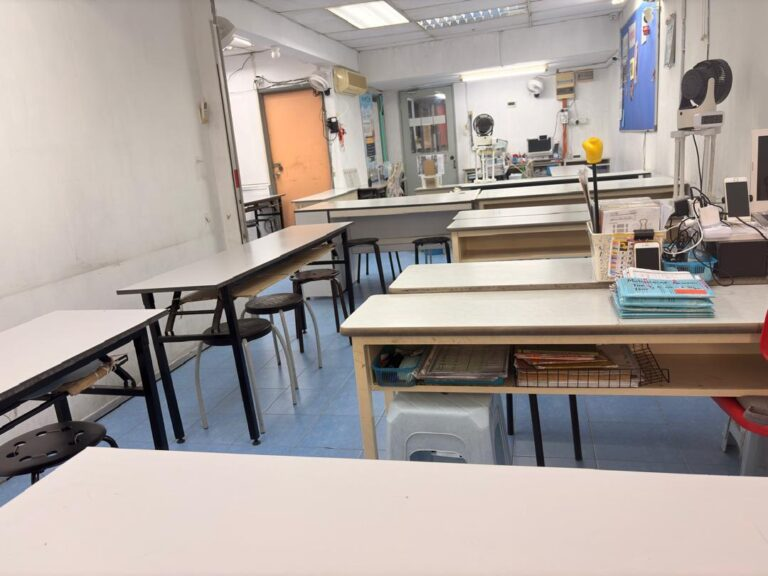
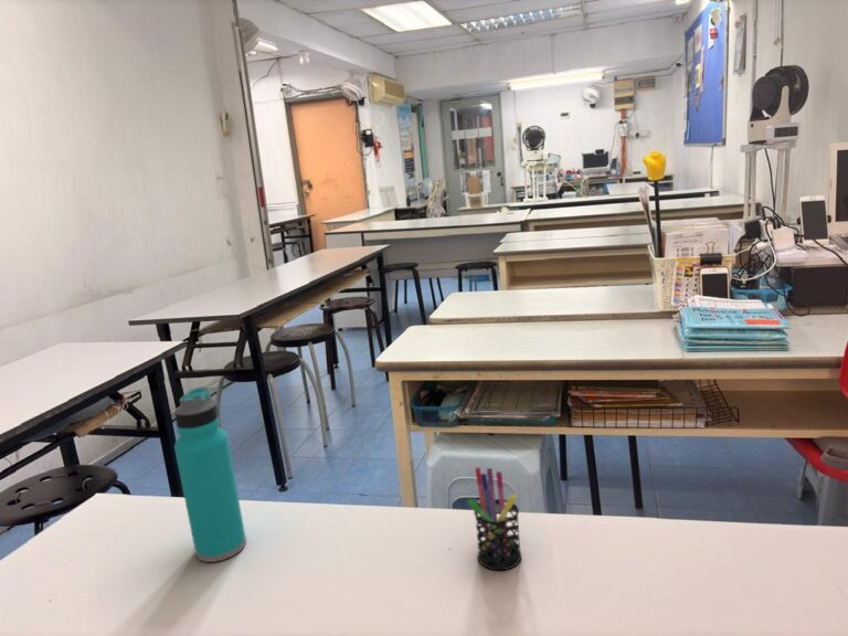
+ water bottle [173,386,247,563]
+ pen holder [467,466,522,571]
